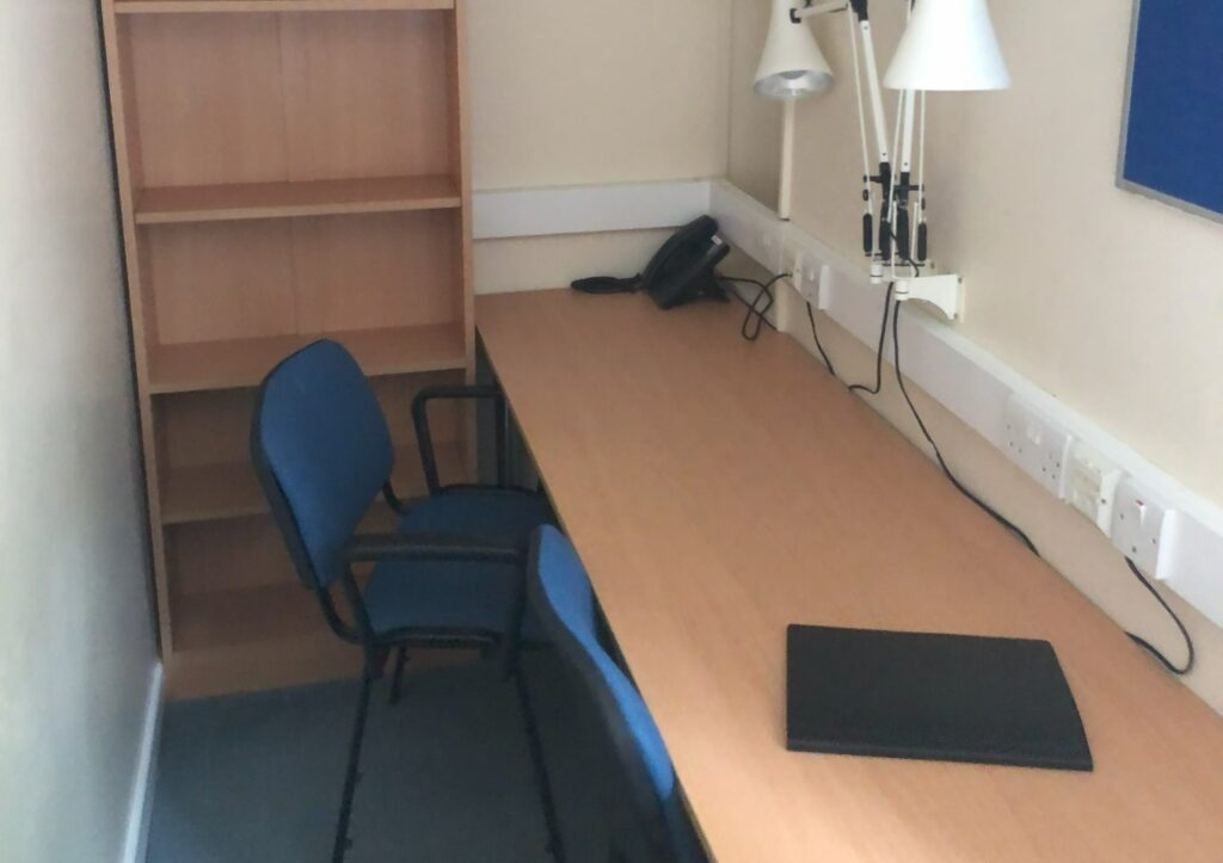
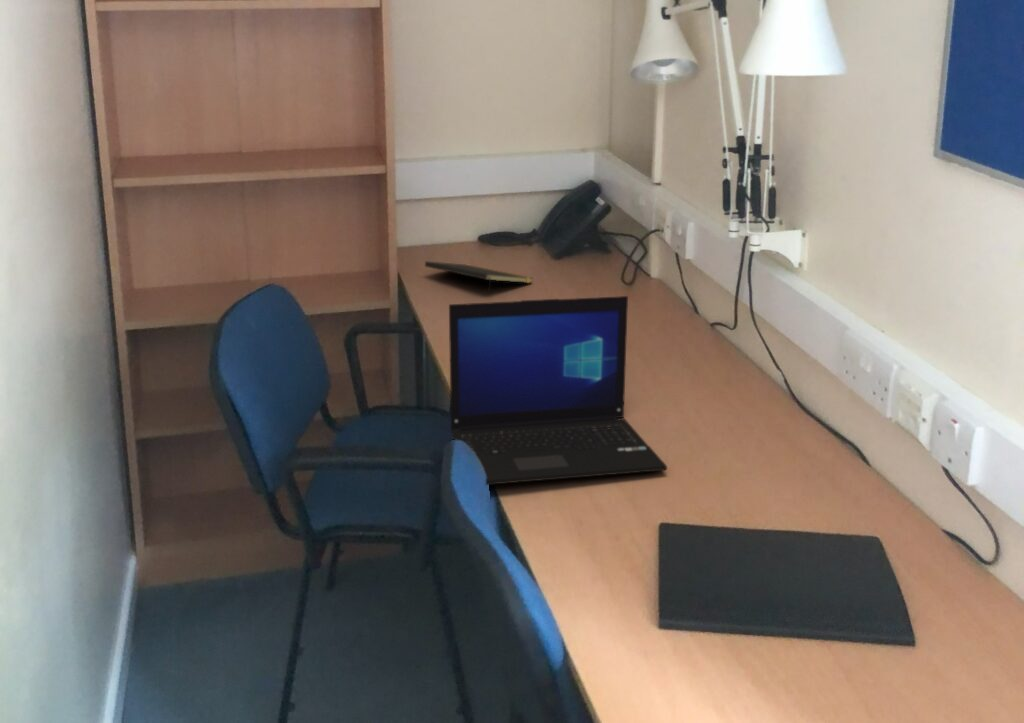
+ laptop [448,295,668,486]
+ notepad [424,260,533,294]
